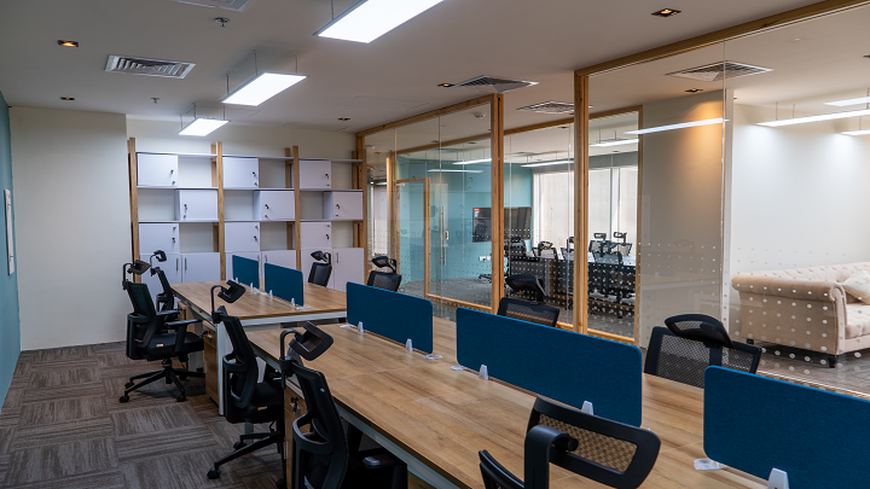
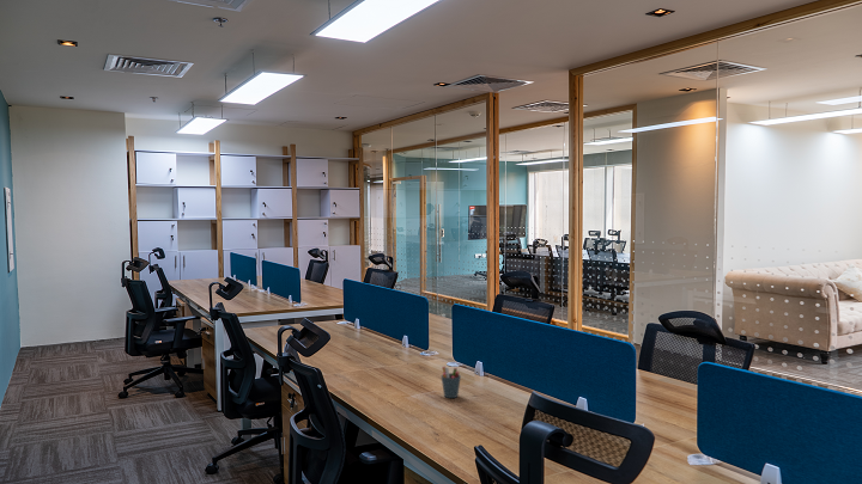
+ pen holder [441,366,462,399]
